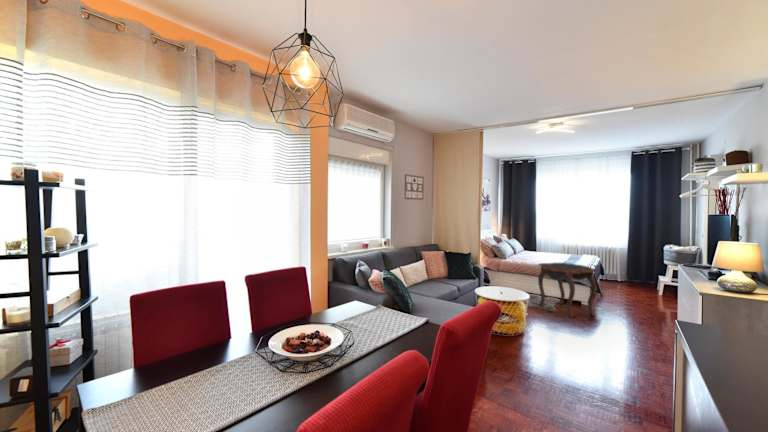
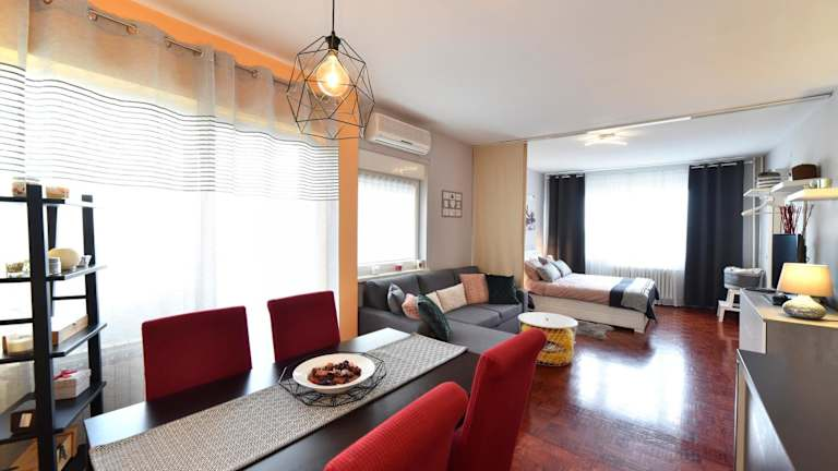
- side table [537,262,598,319]
